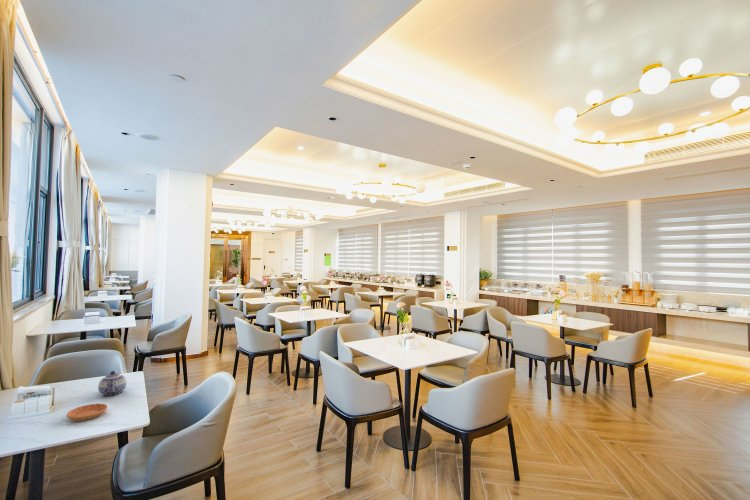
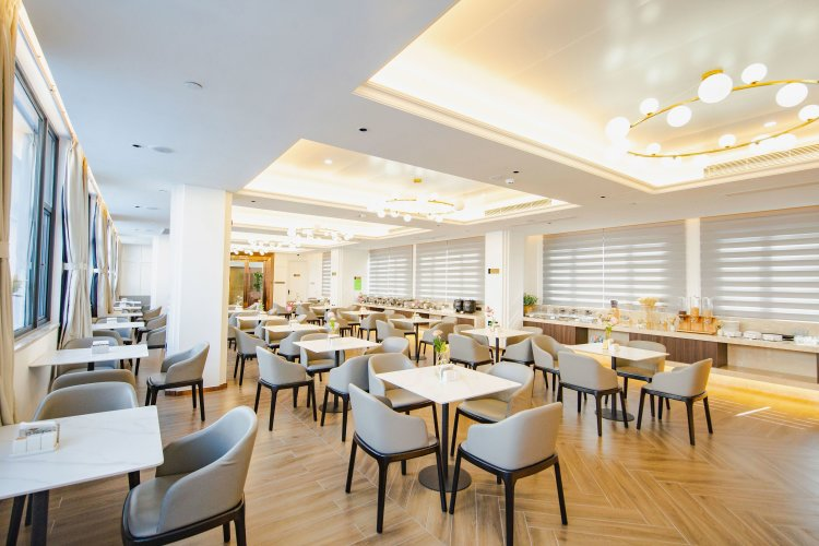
- teapot [97,370,127,397]
- saucer [66,403,108,422]
